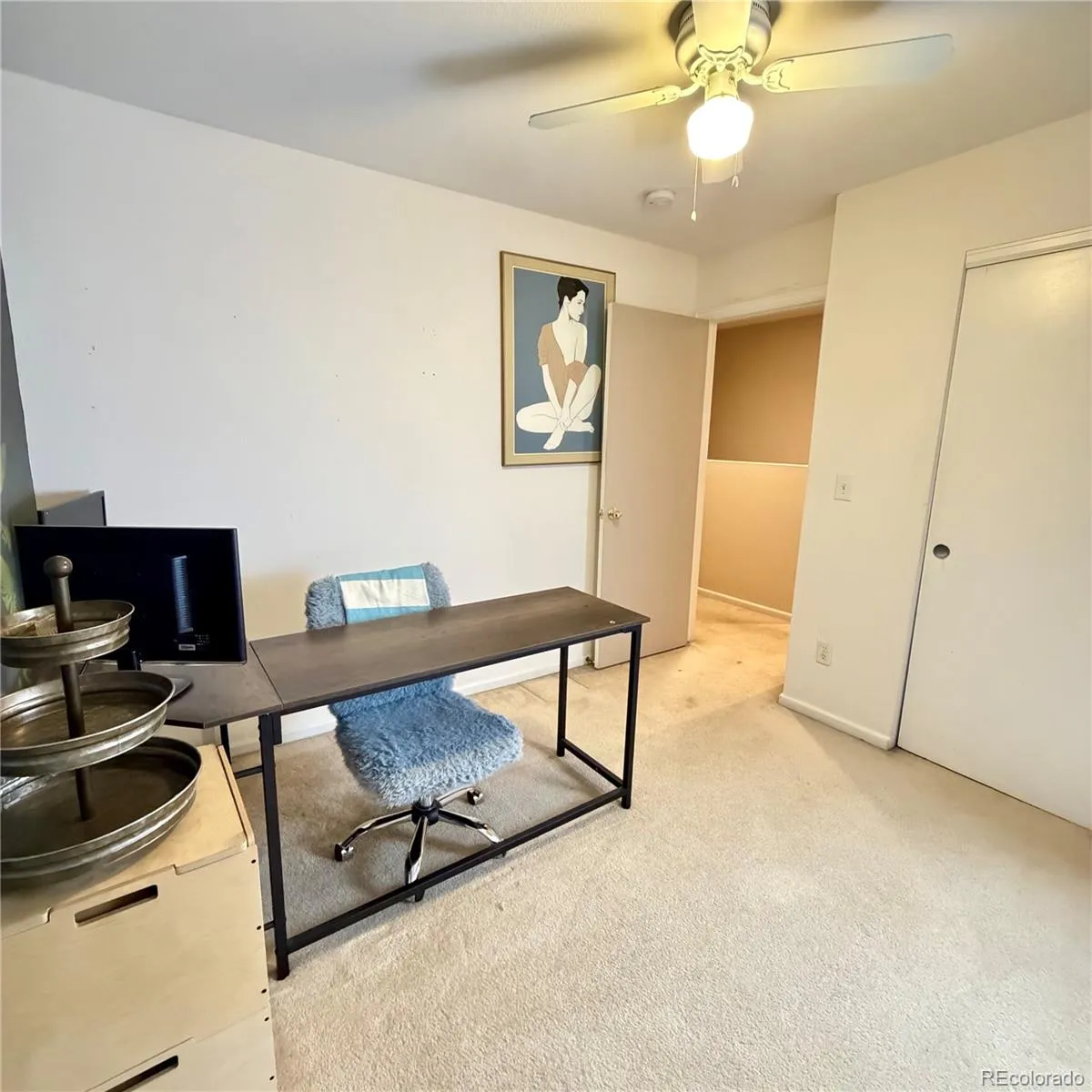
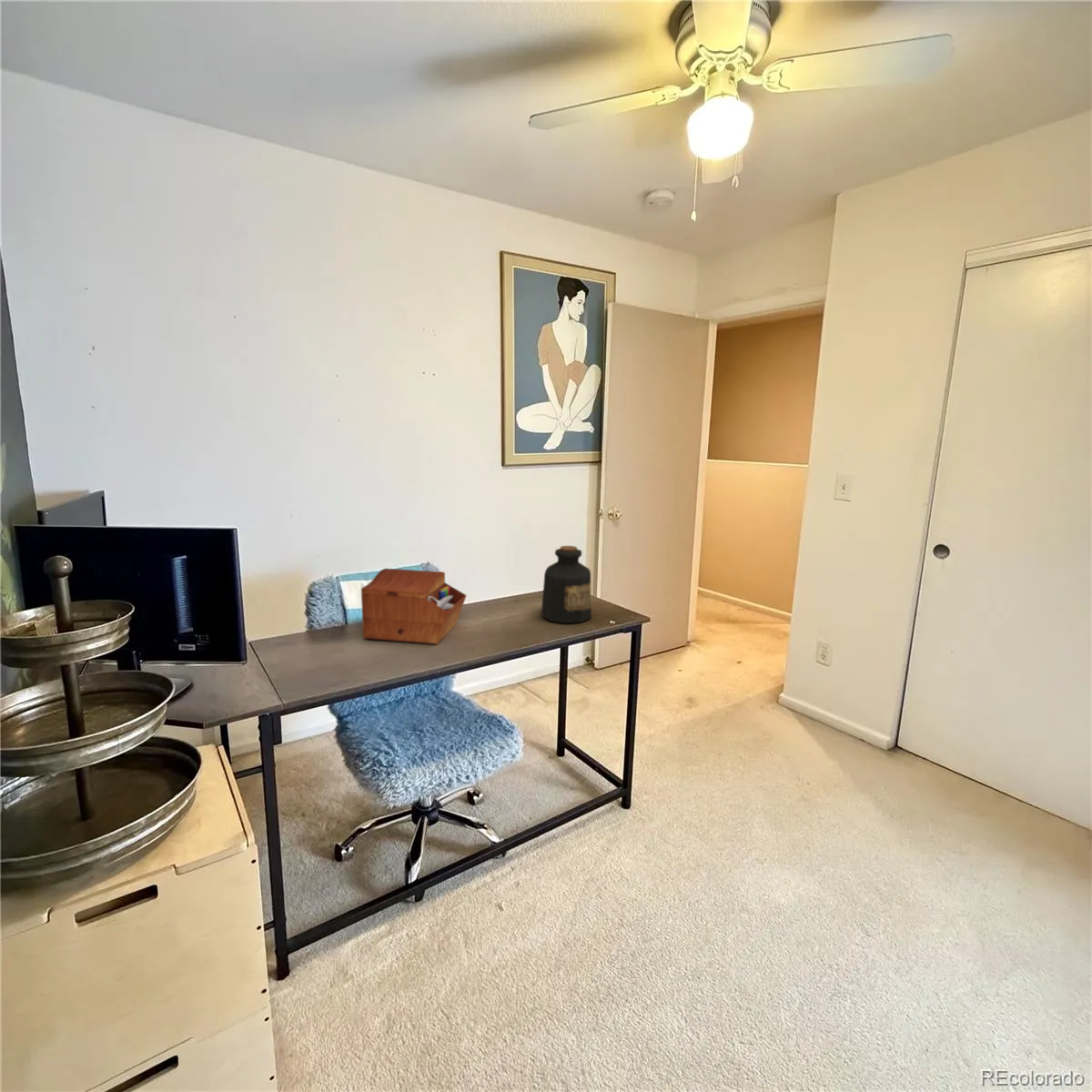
+ bottle [541,545,592,624]
+ sewing box [360,567,468,645]
